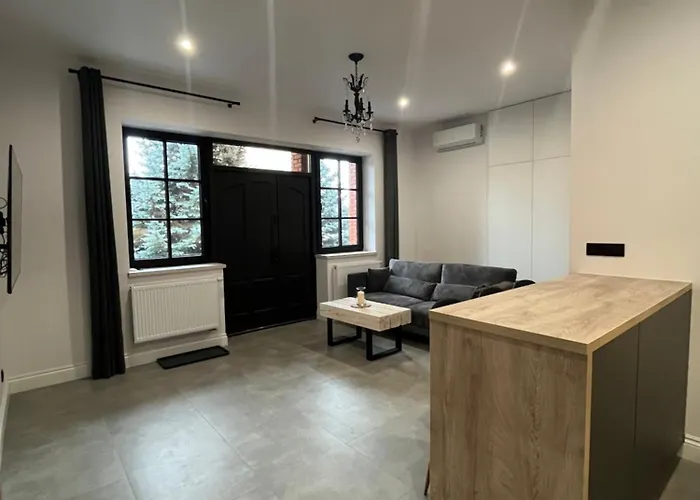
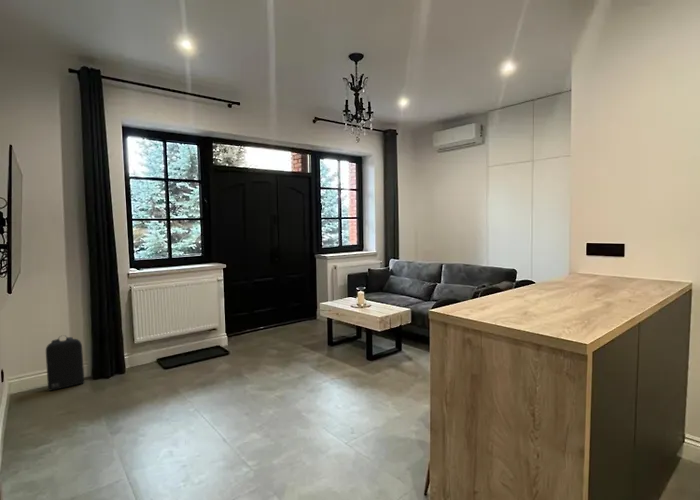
+ backpack [45,334,85,392]
